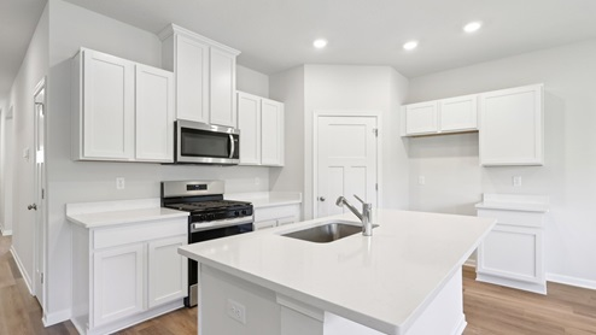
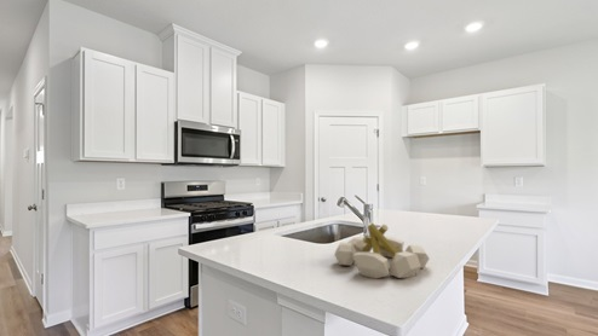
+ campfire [333,222,431,279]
